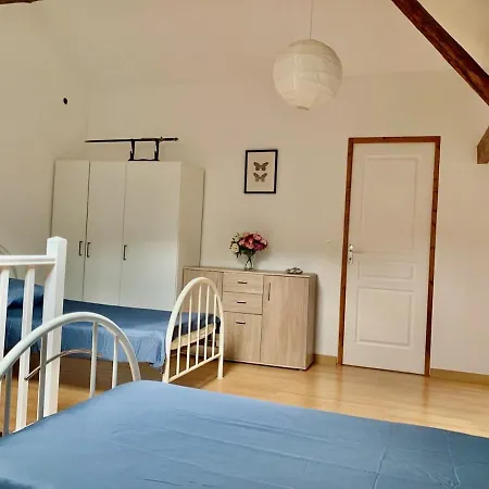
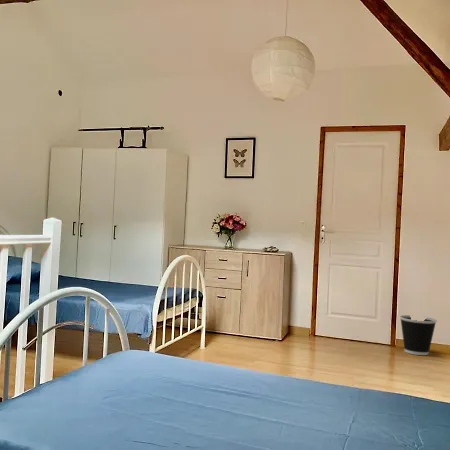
+ wastebasket [399,314,438,356]
